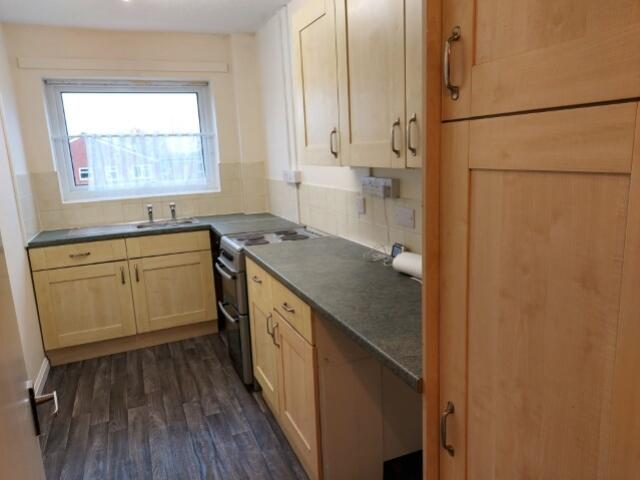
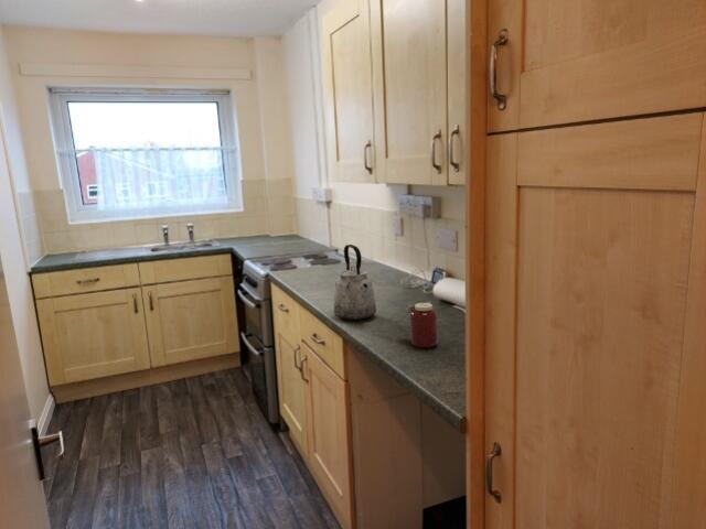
+ jar [400,300,439,348]
+ kettle [333,244,377,322]
